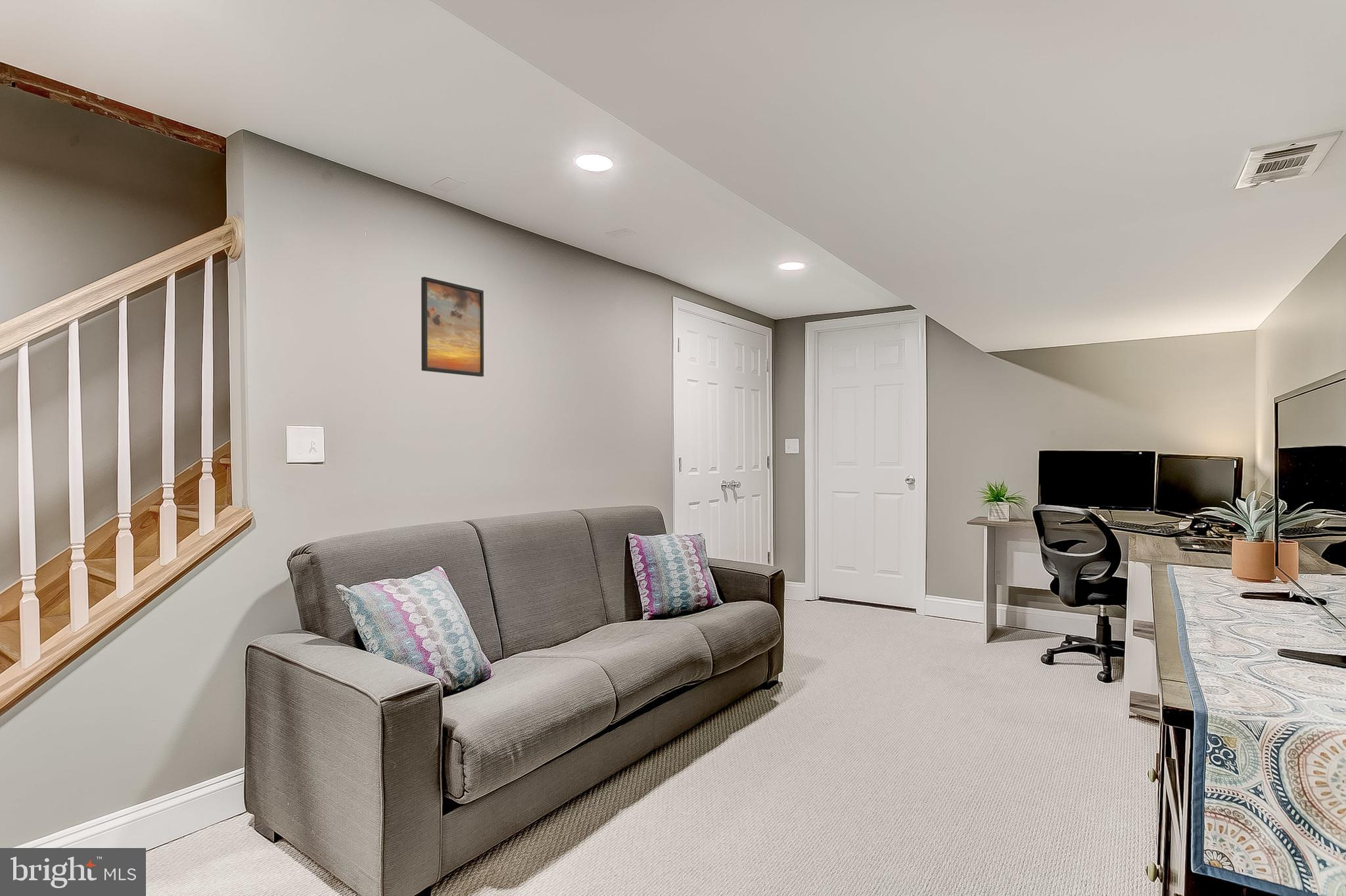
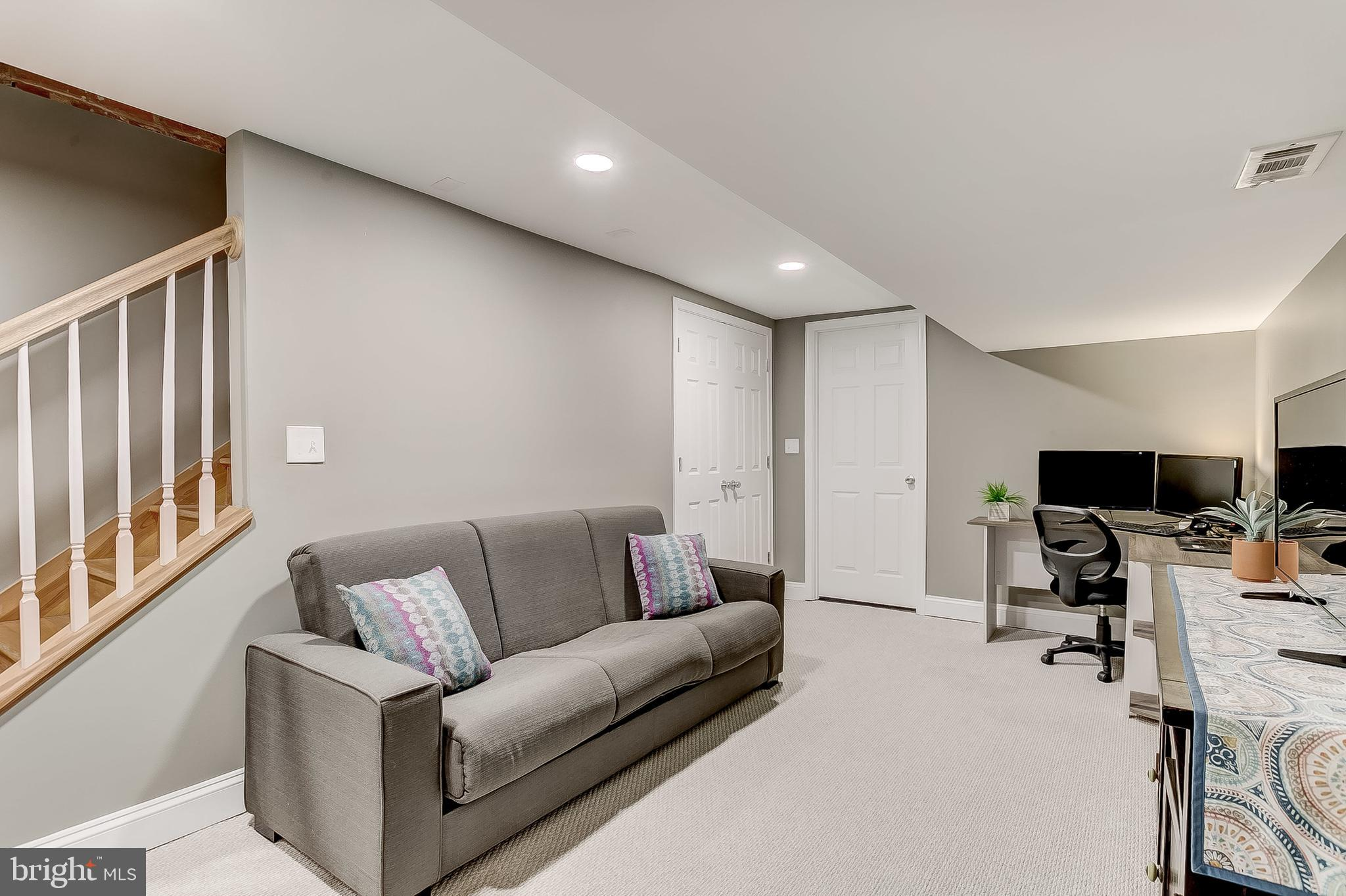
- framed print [421,276,484,377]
